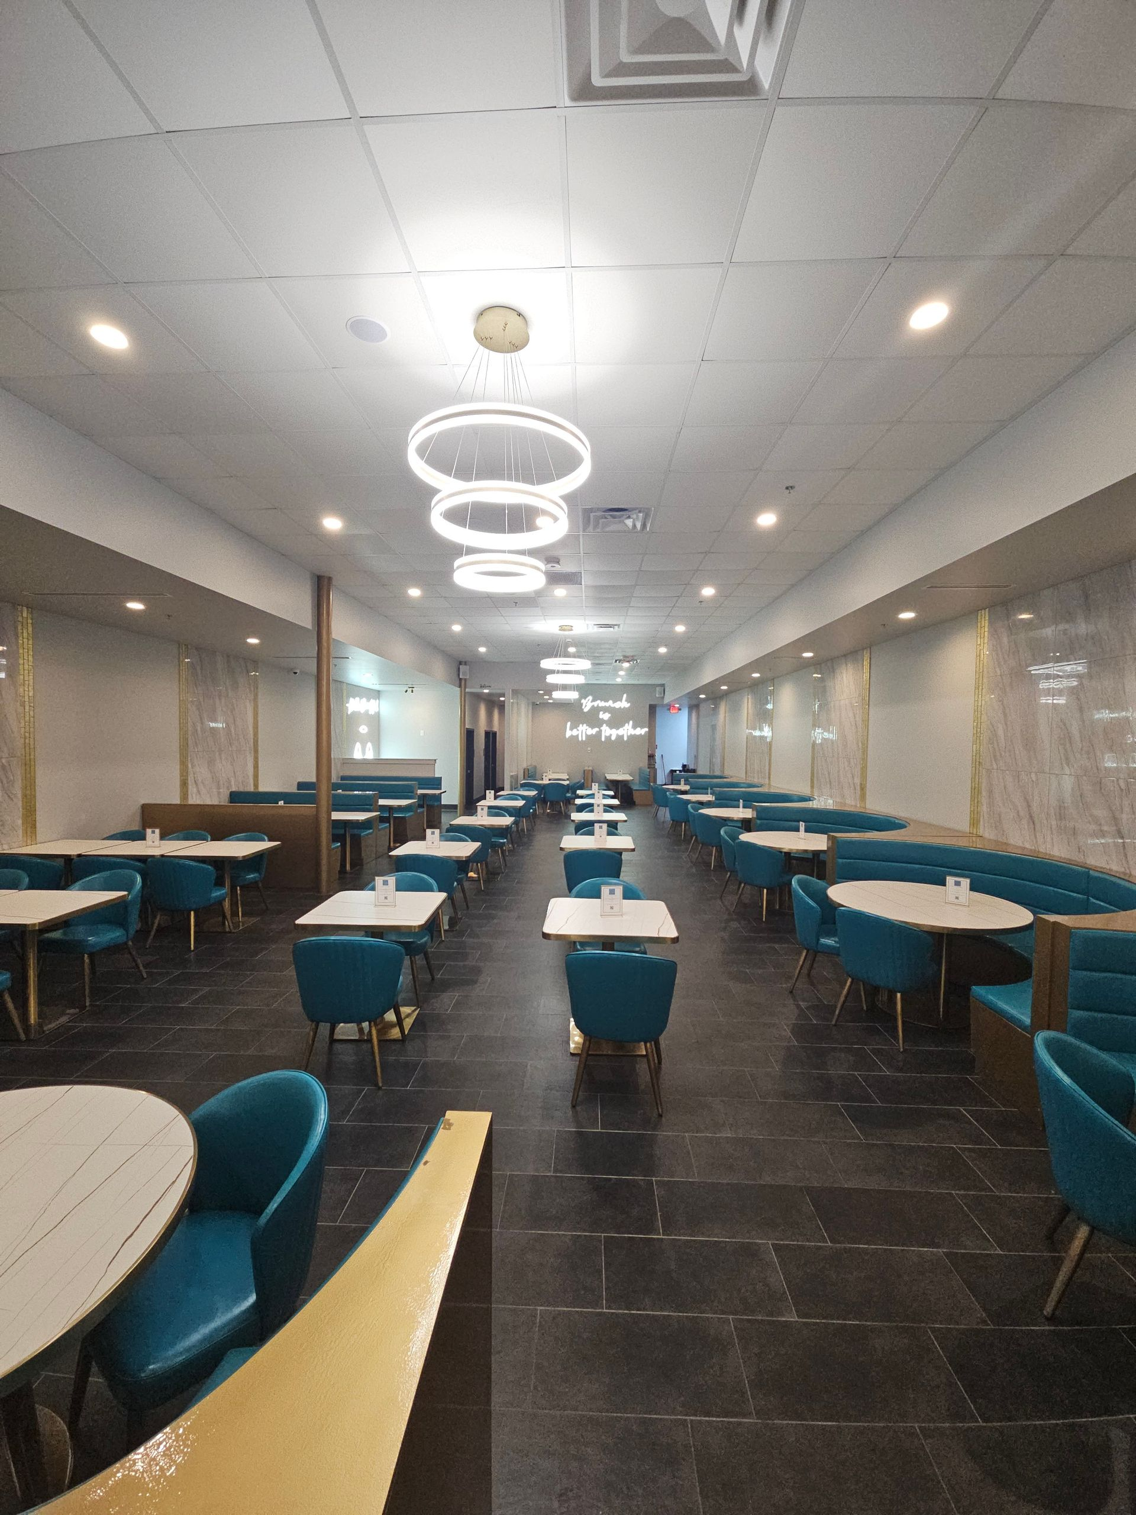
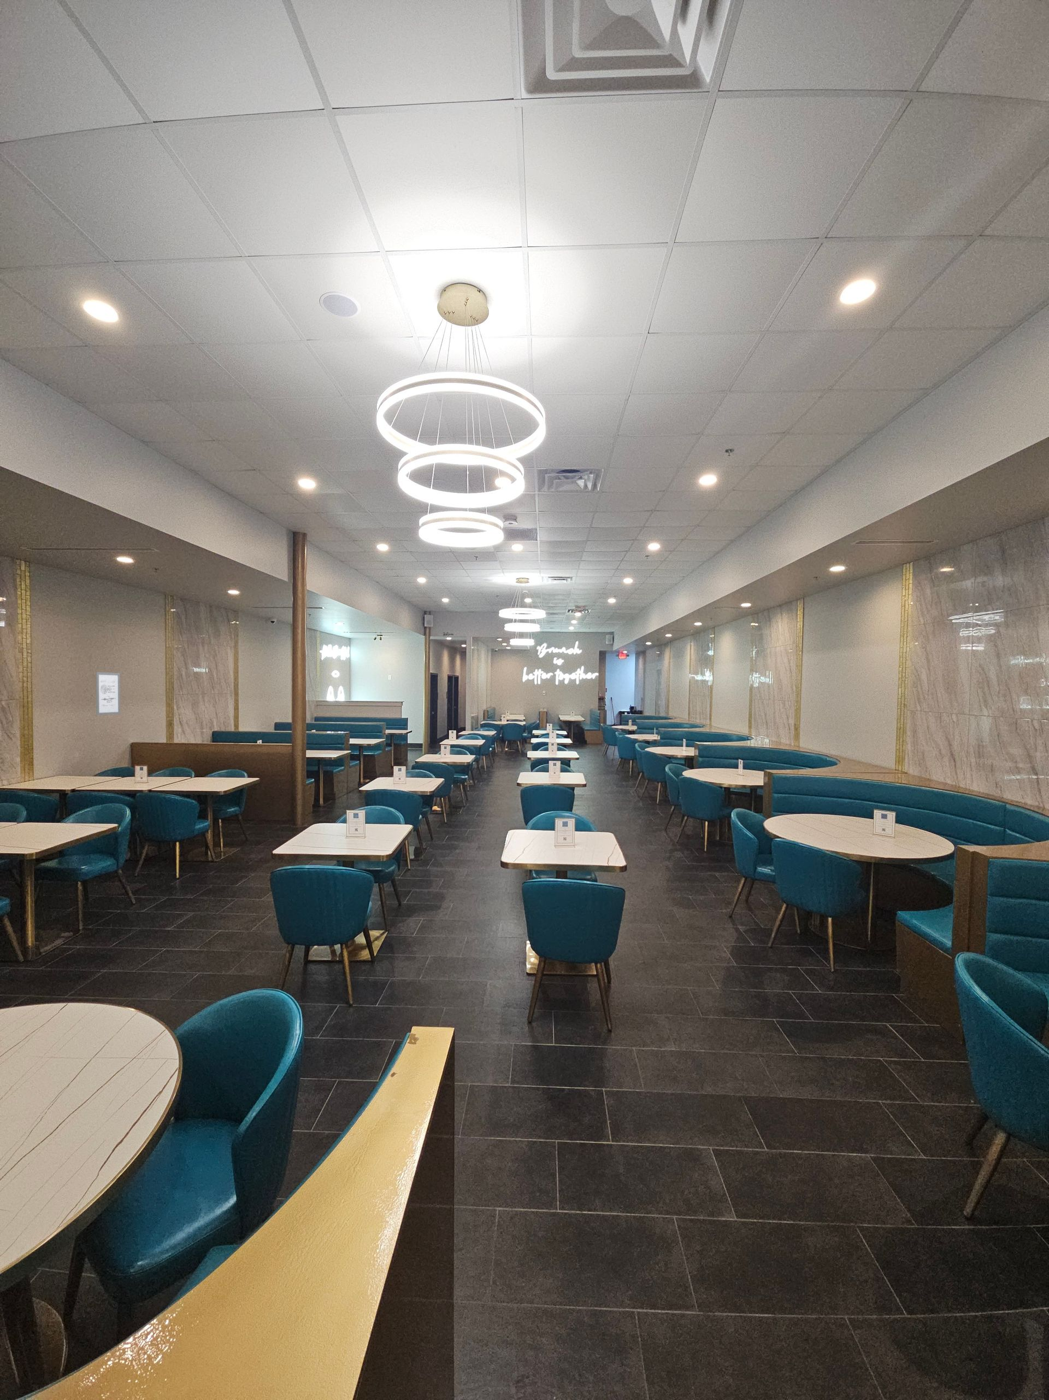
+ wall art [96,671,121,715]
